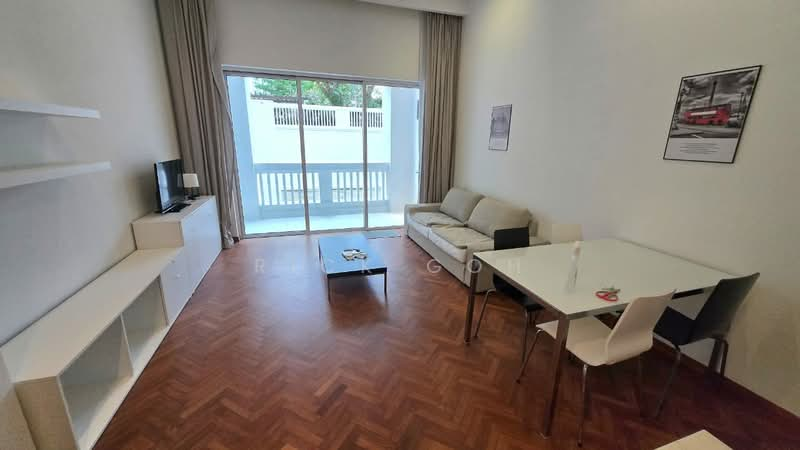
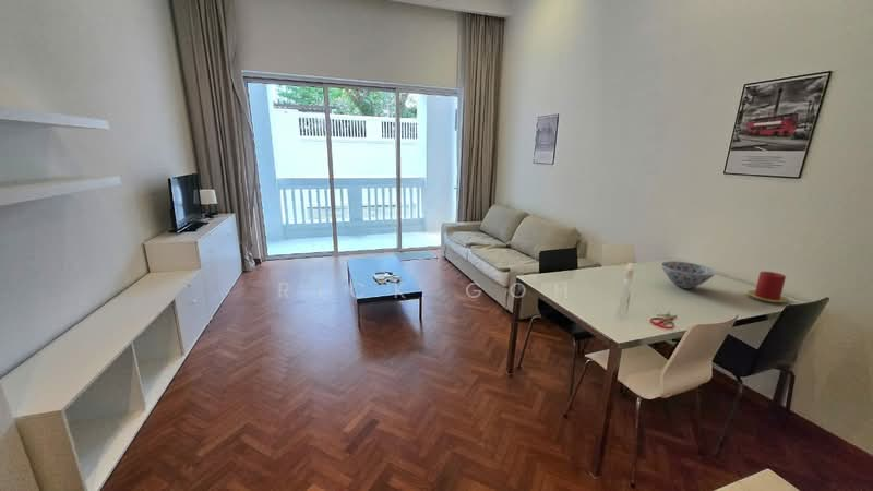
+ bowl [660,261,717,290]
+ candle [745,271,790,303]
